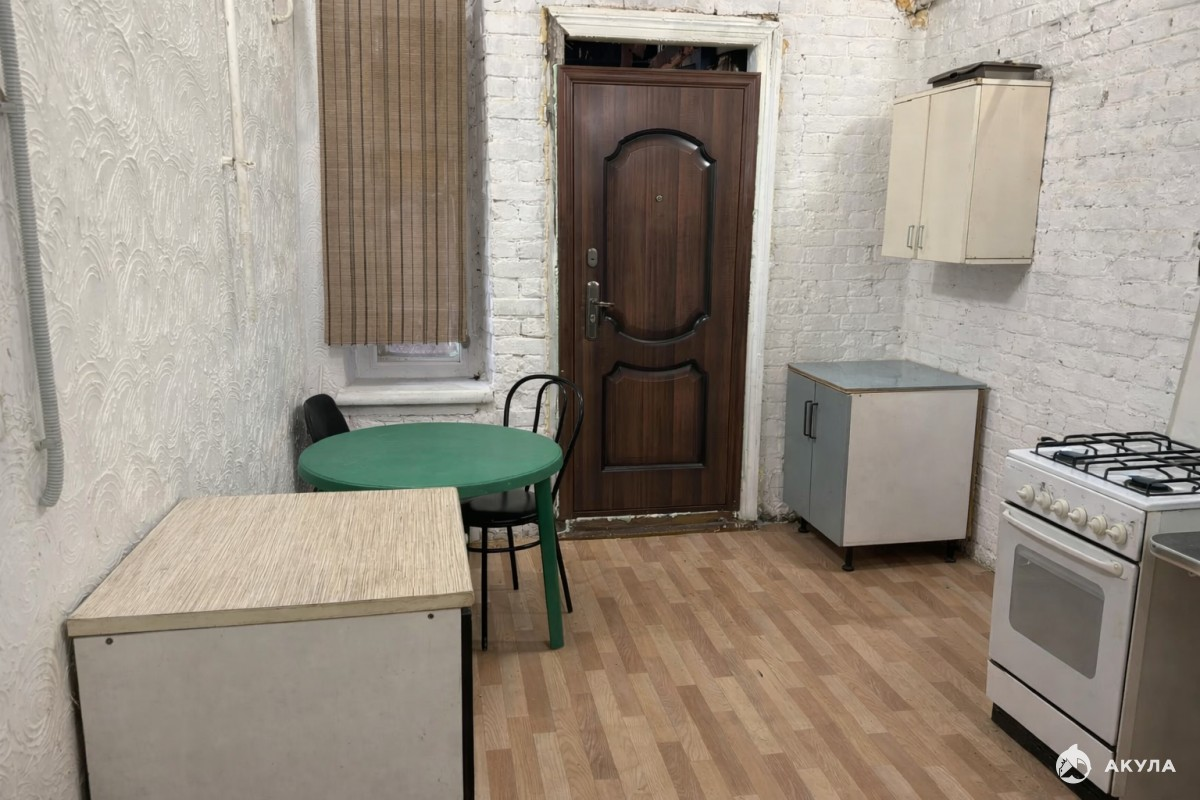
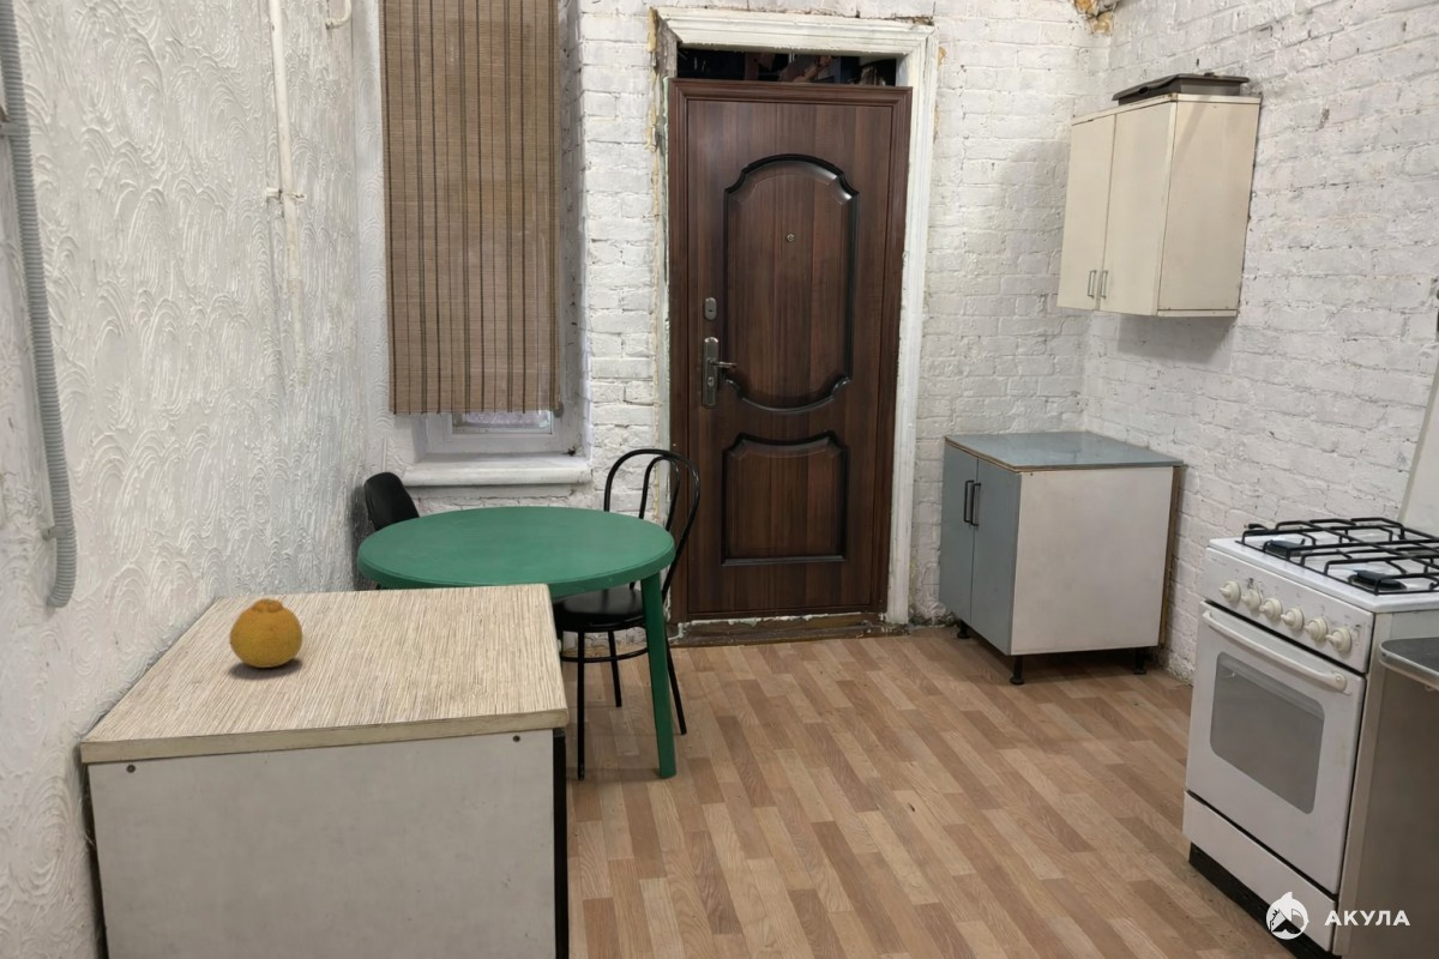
+ fruit [228,597,305,669]
